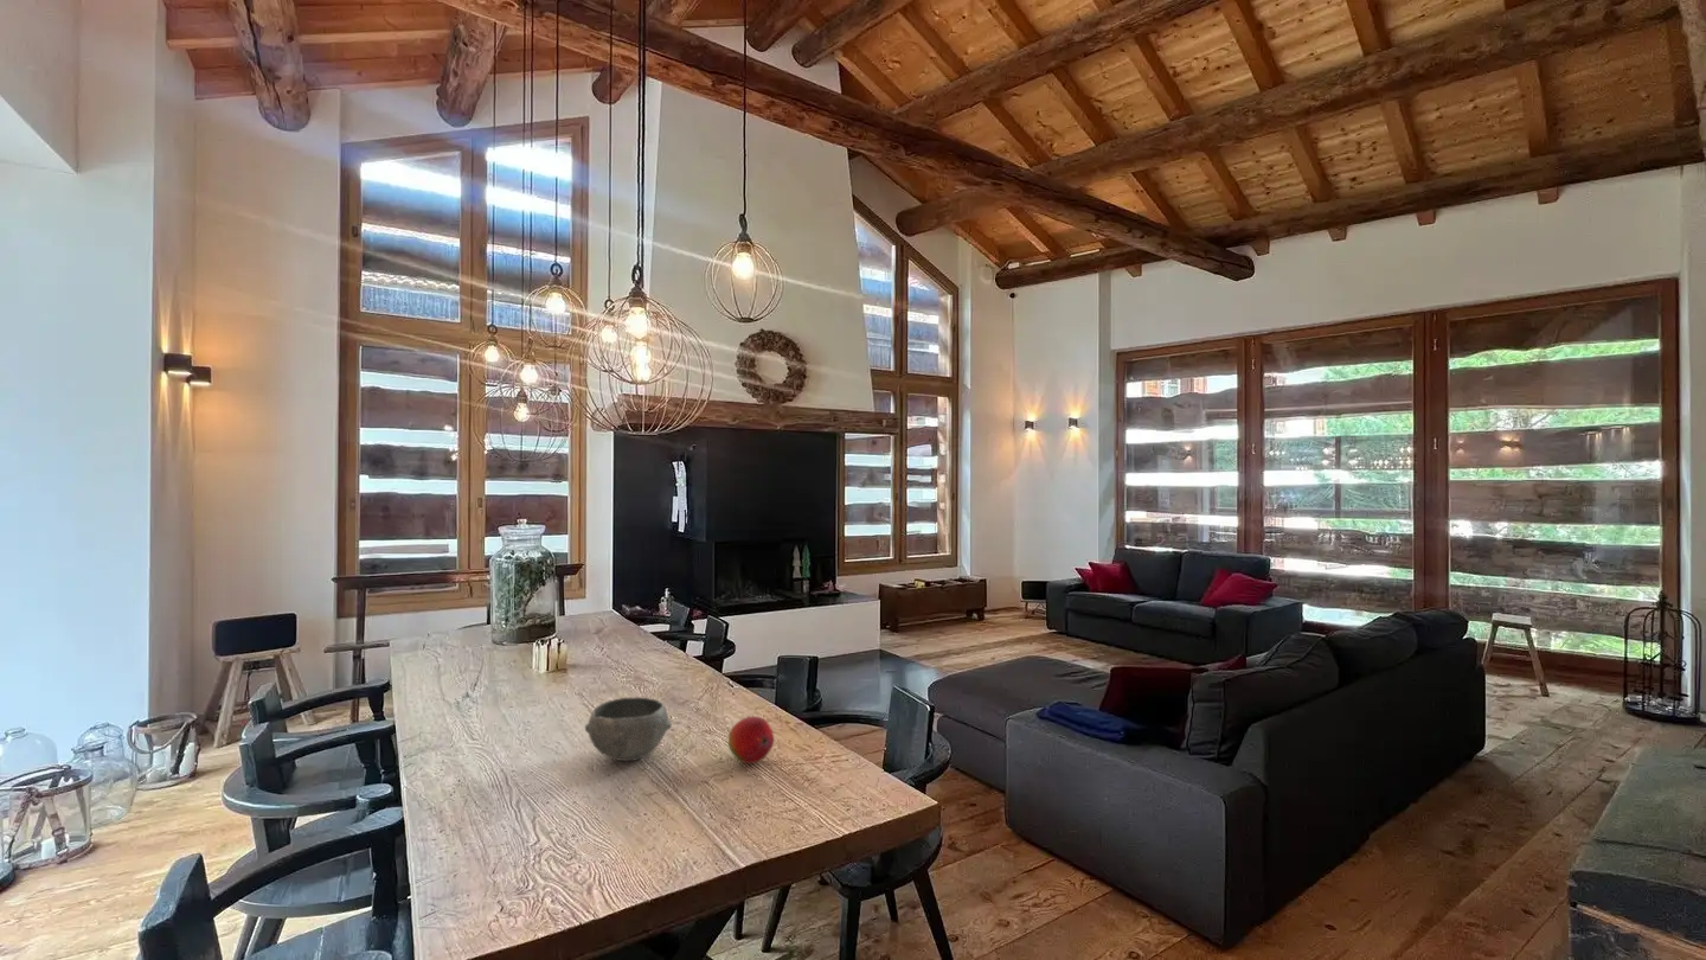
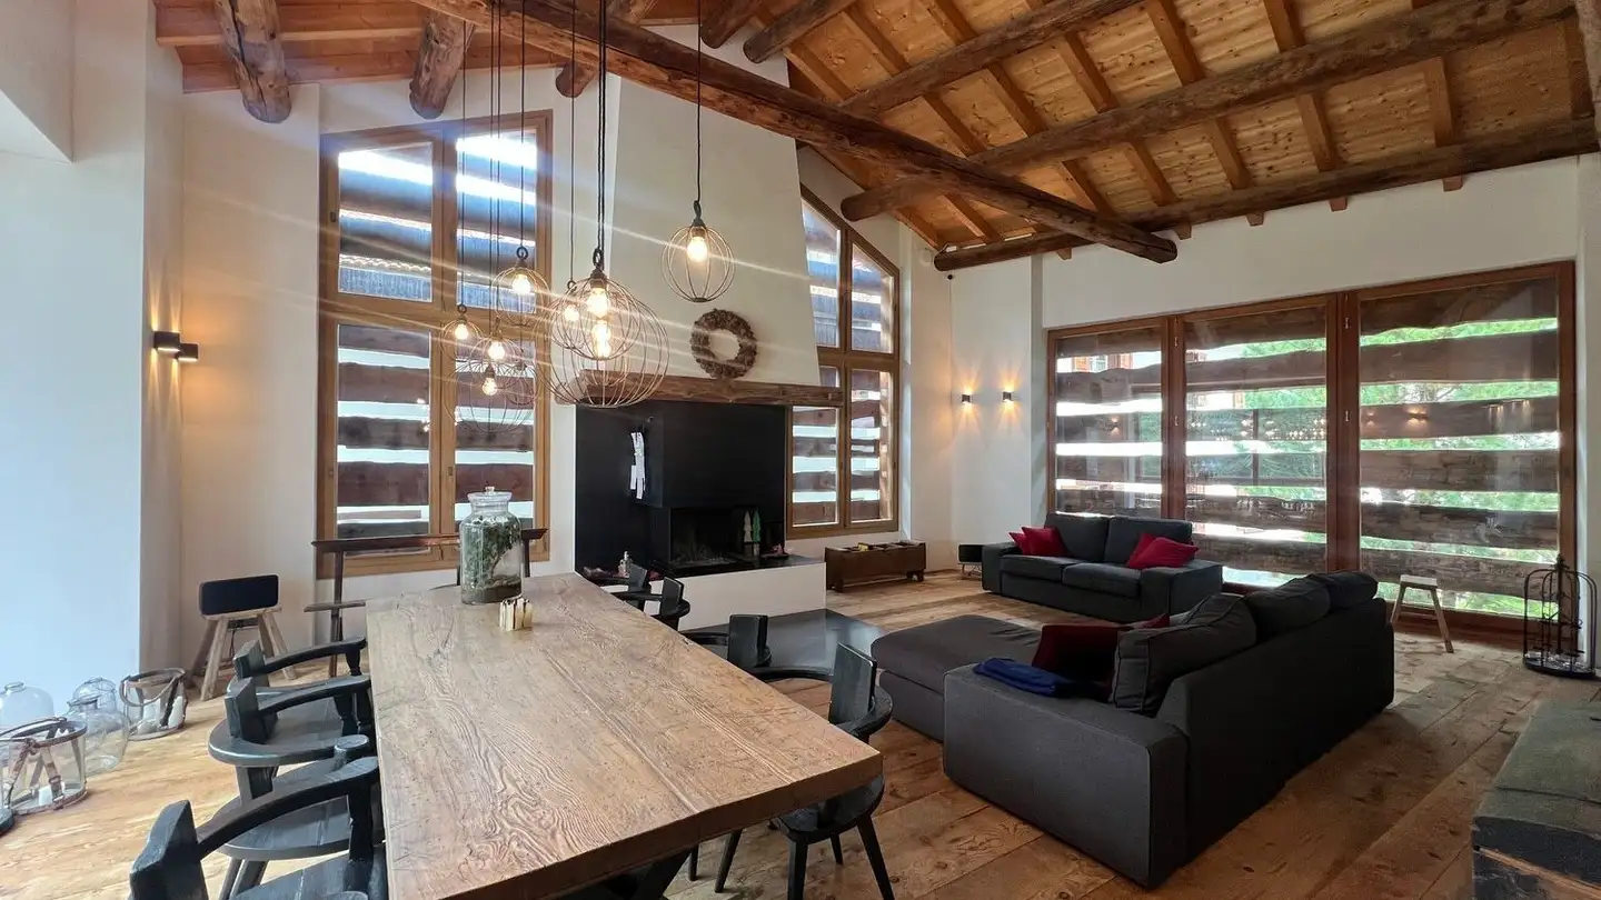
- bowl [584,696,673,762]
- fruit [727,715,775,764]
